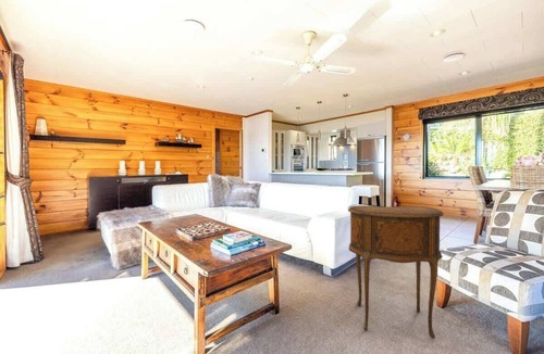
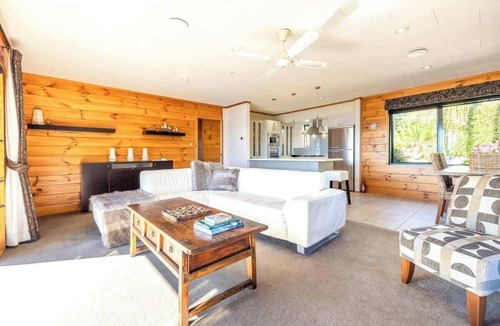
- side table [347,204,445,340]
